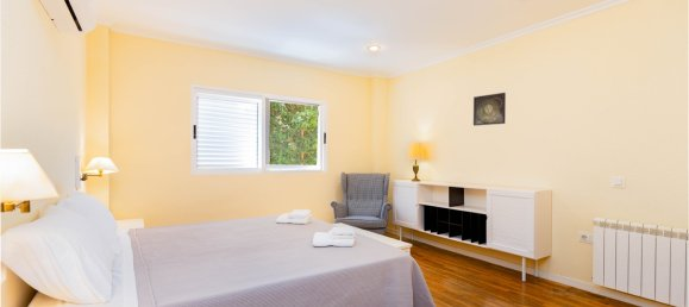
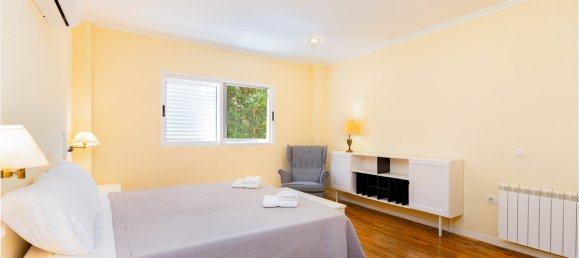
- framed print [472,92,507,126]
